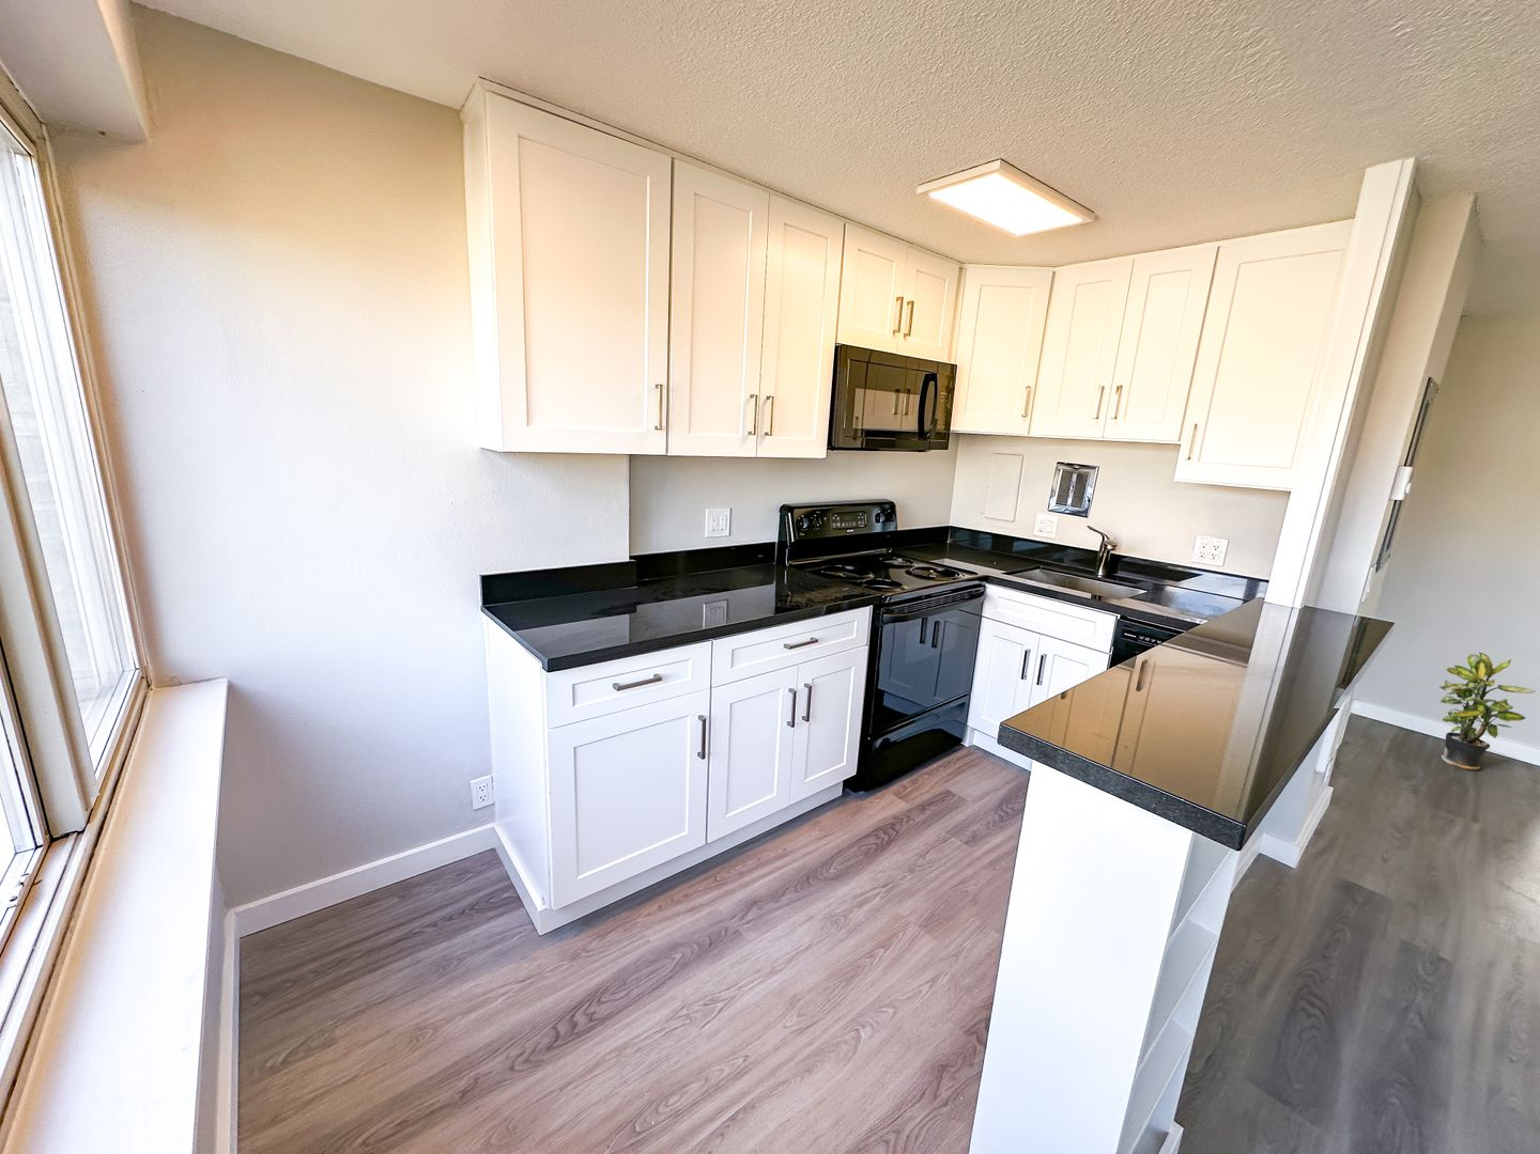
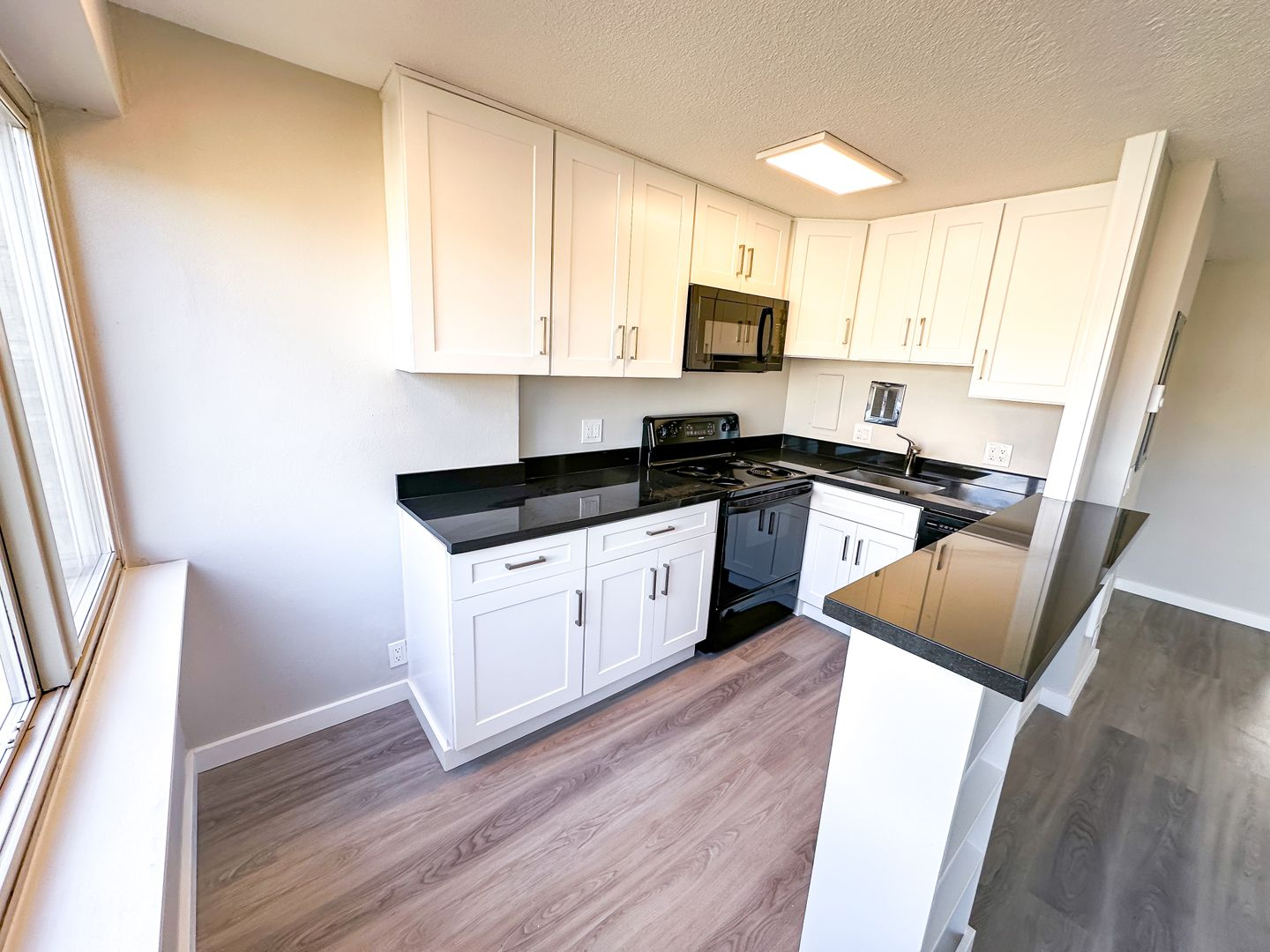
- potted plant [1438,651,1536,771]
